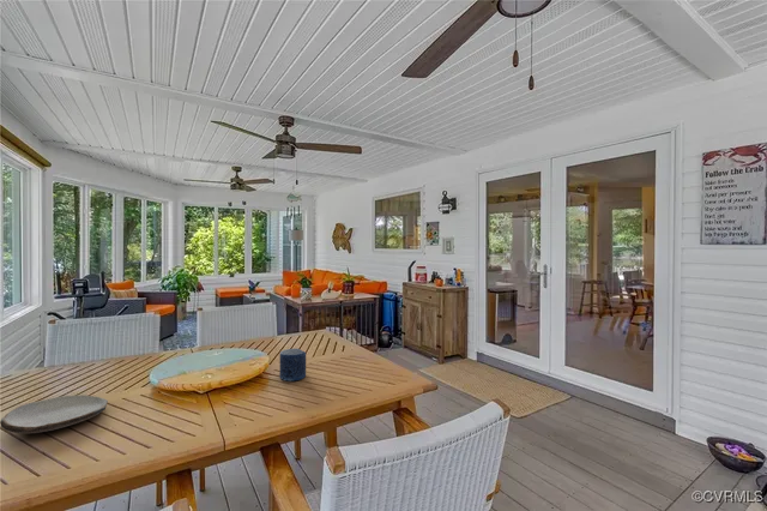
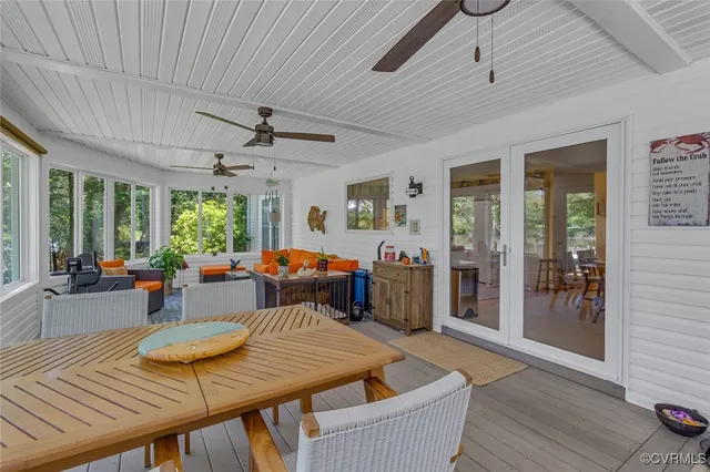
- candle [278,348,307,381]
- plate [0,393,109,434]
